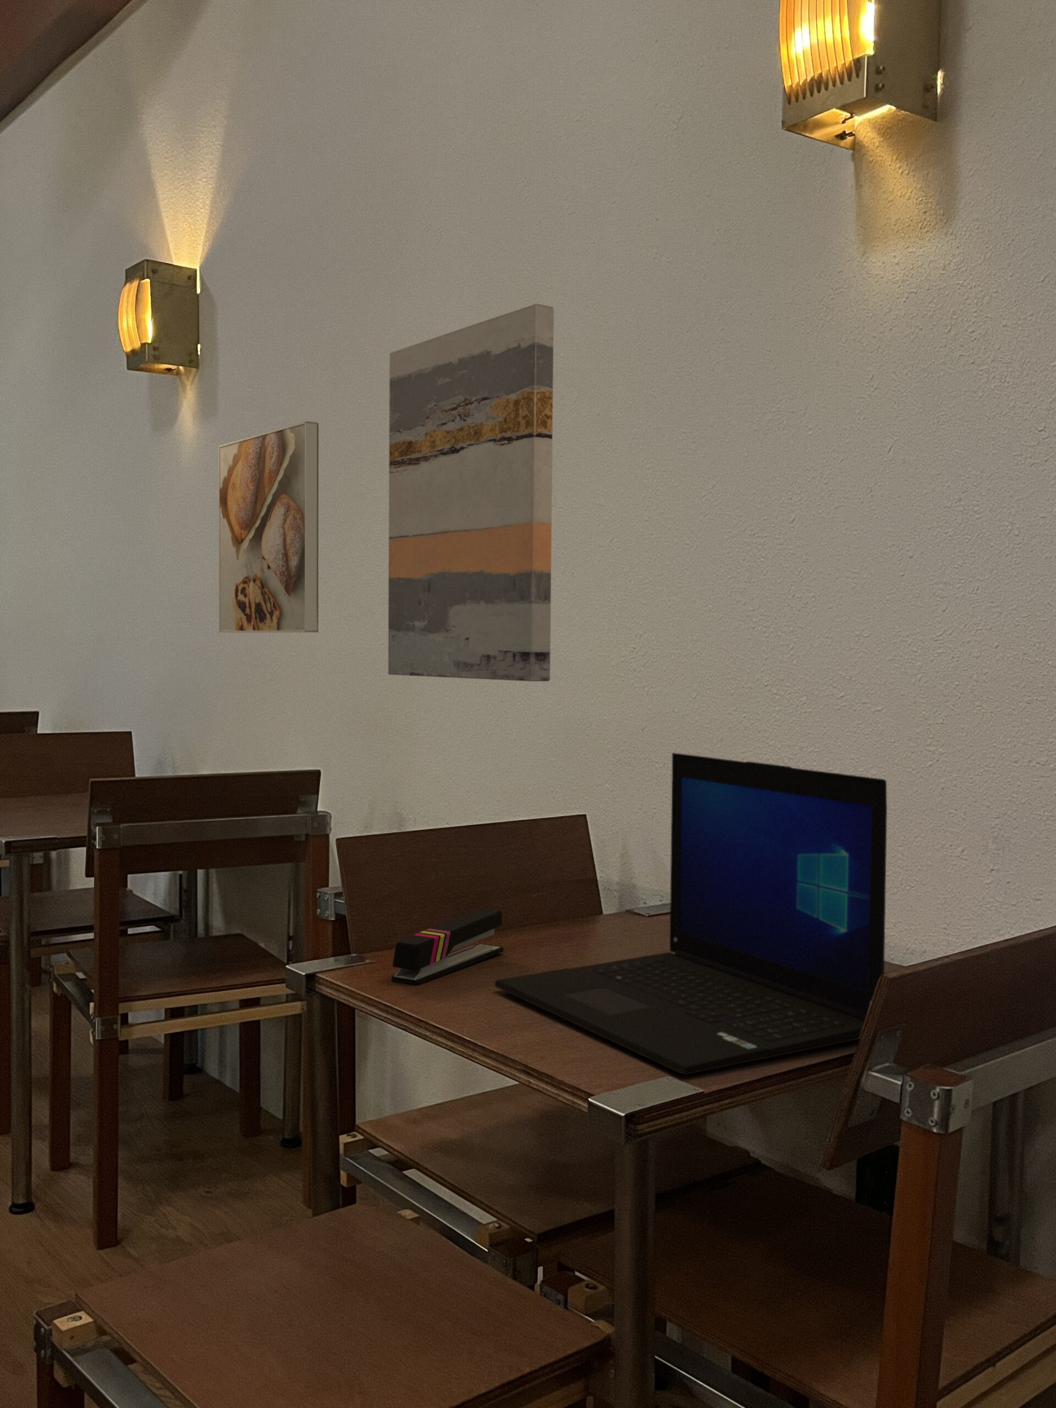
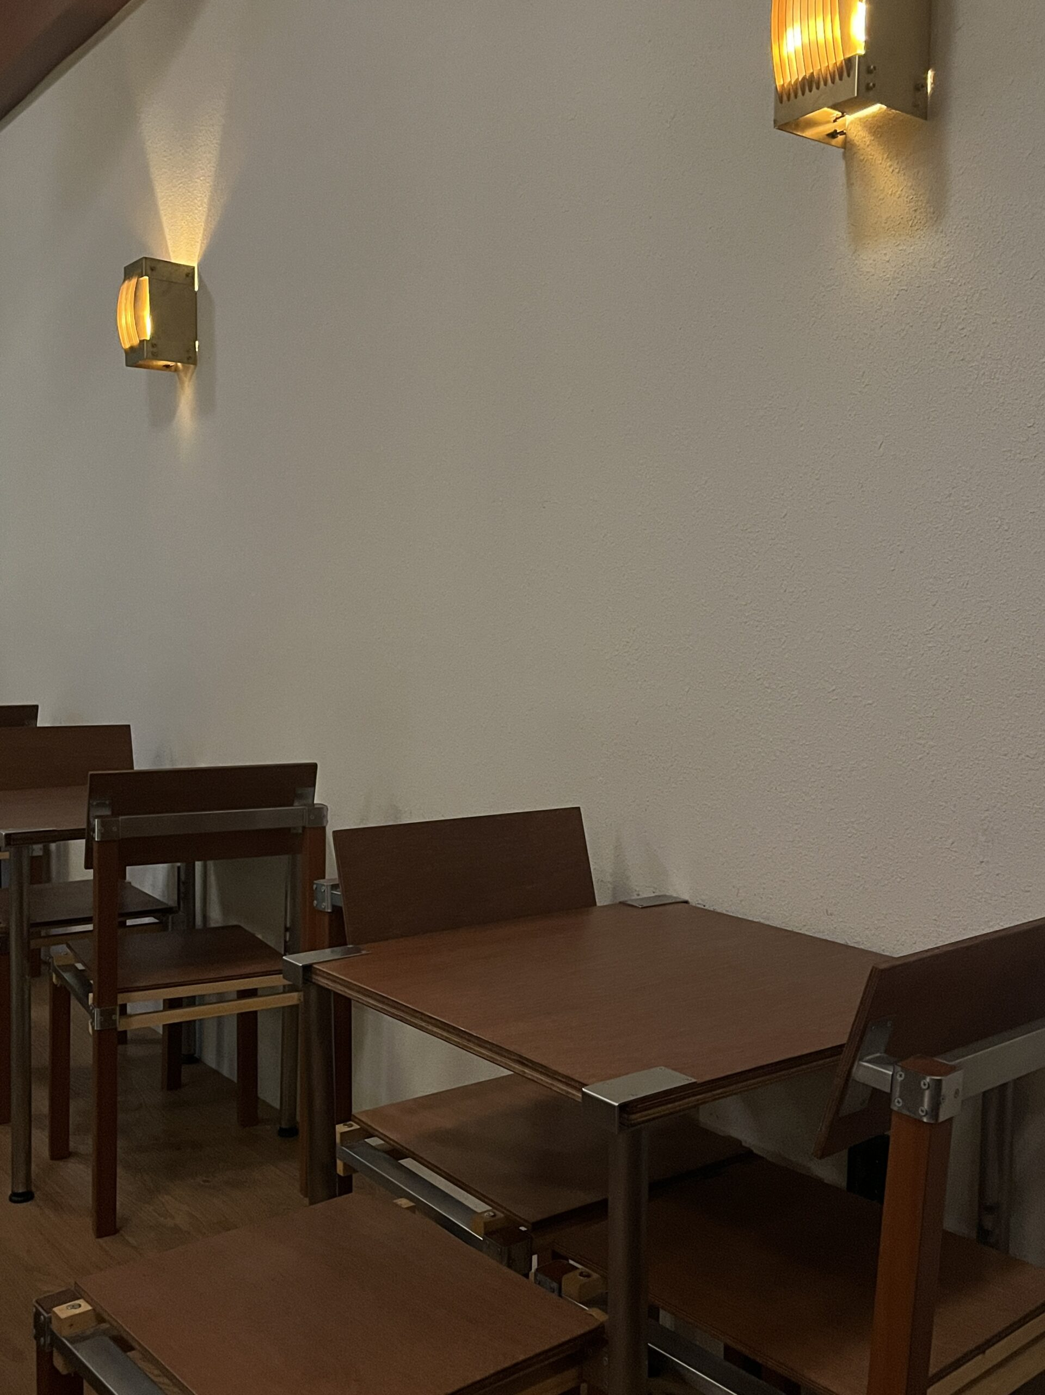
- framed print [217,421,319,633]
- stapler [392,908,504,986]
- laptop [494,753,887,1075]
- wall art [388,303,555,682]
